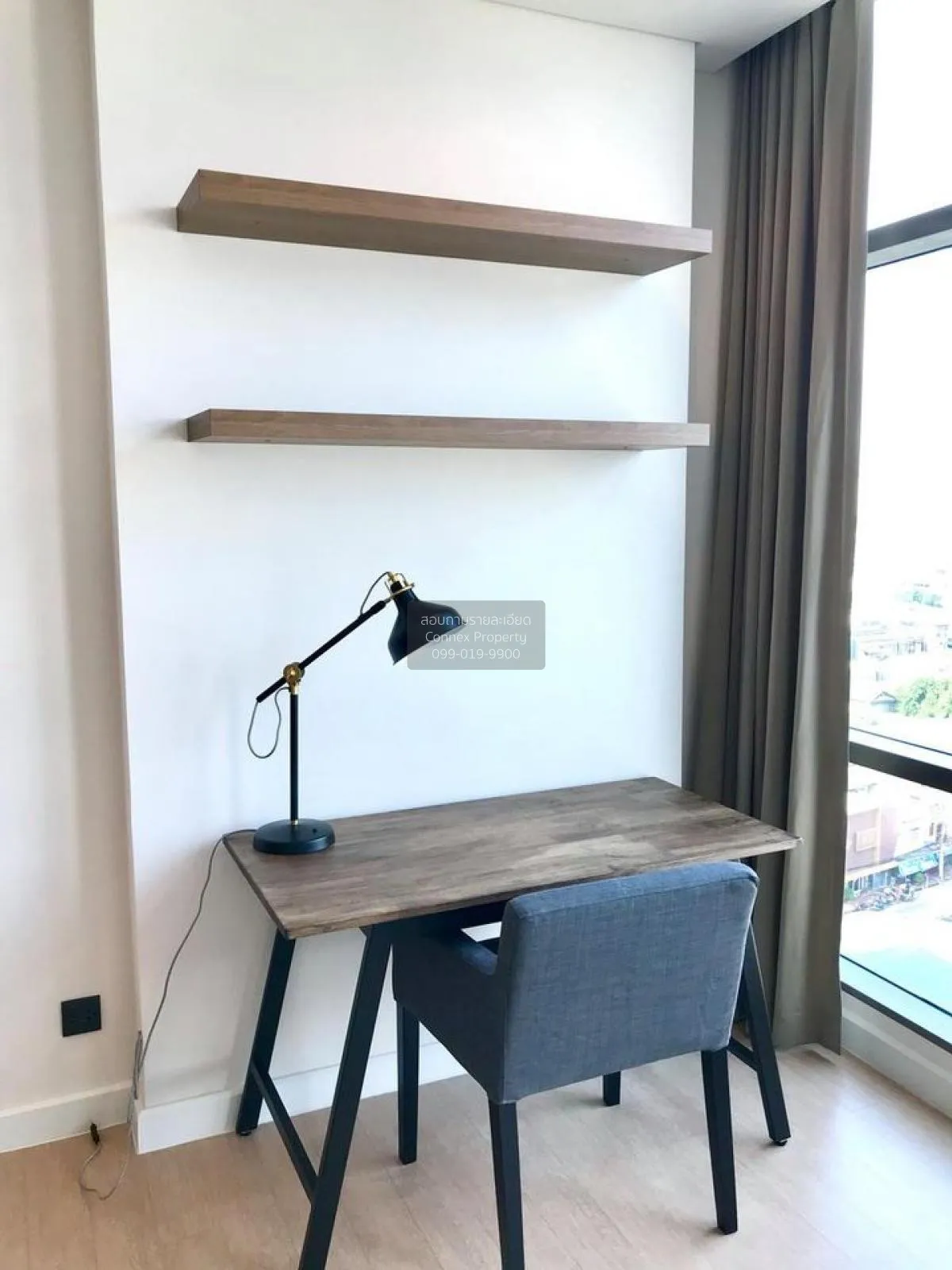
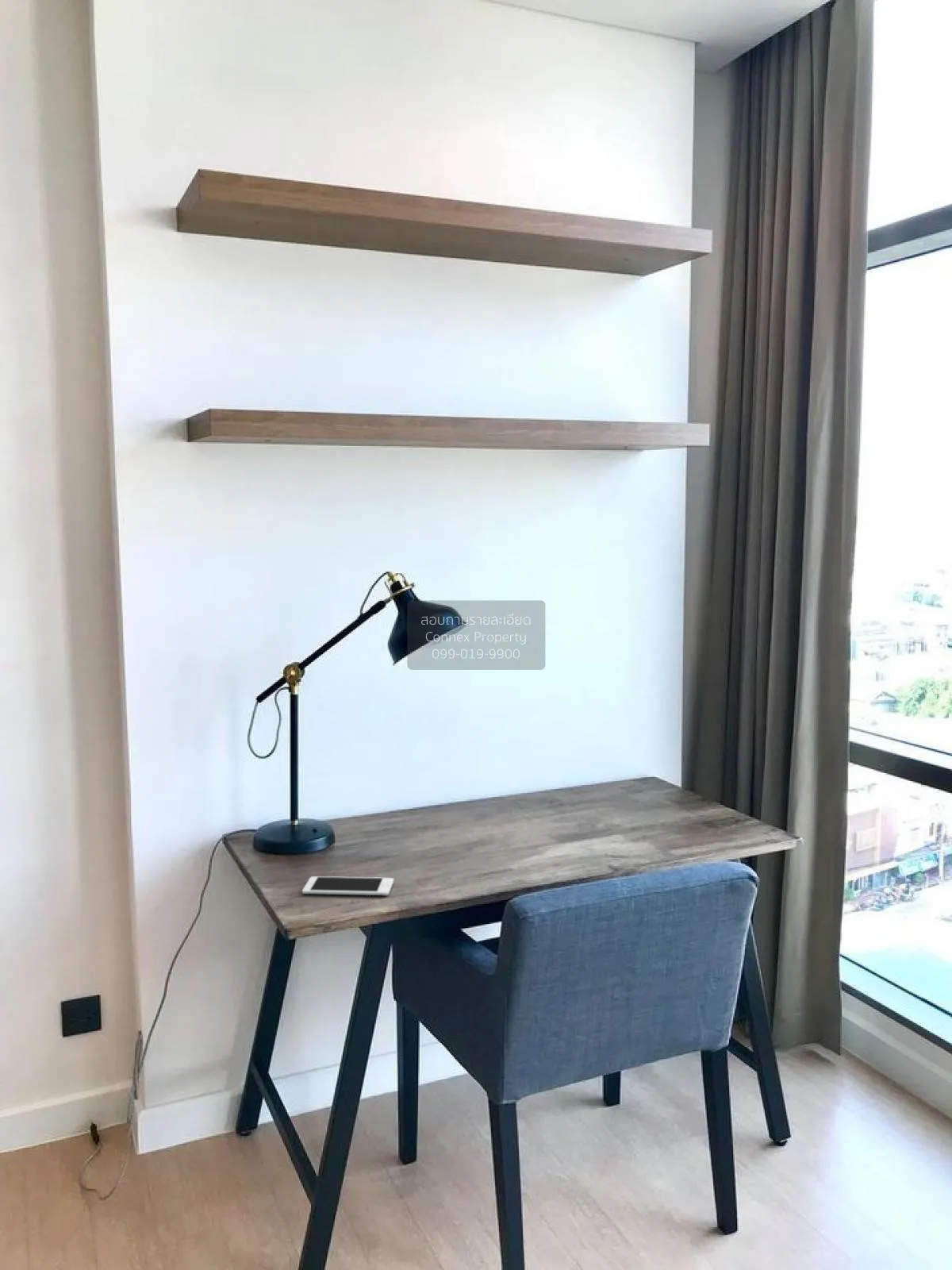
+ cell phone [301,876,394,896]
